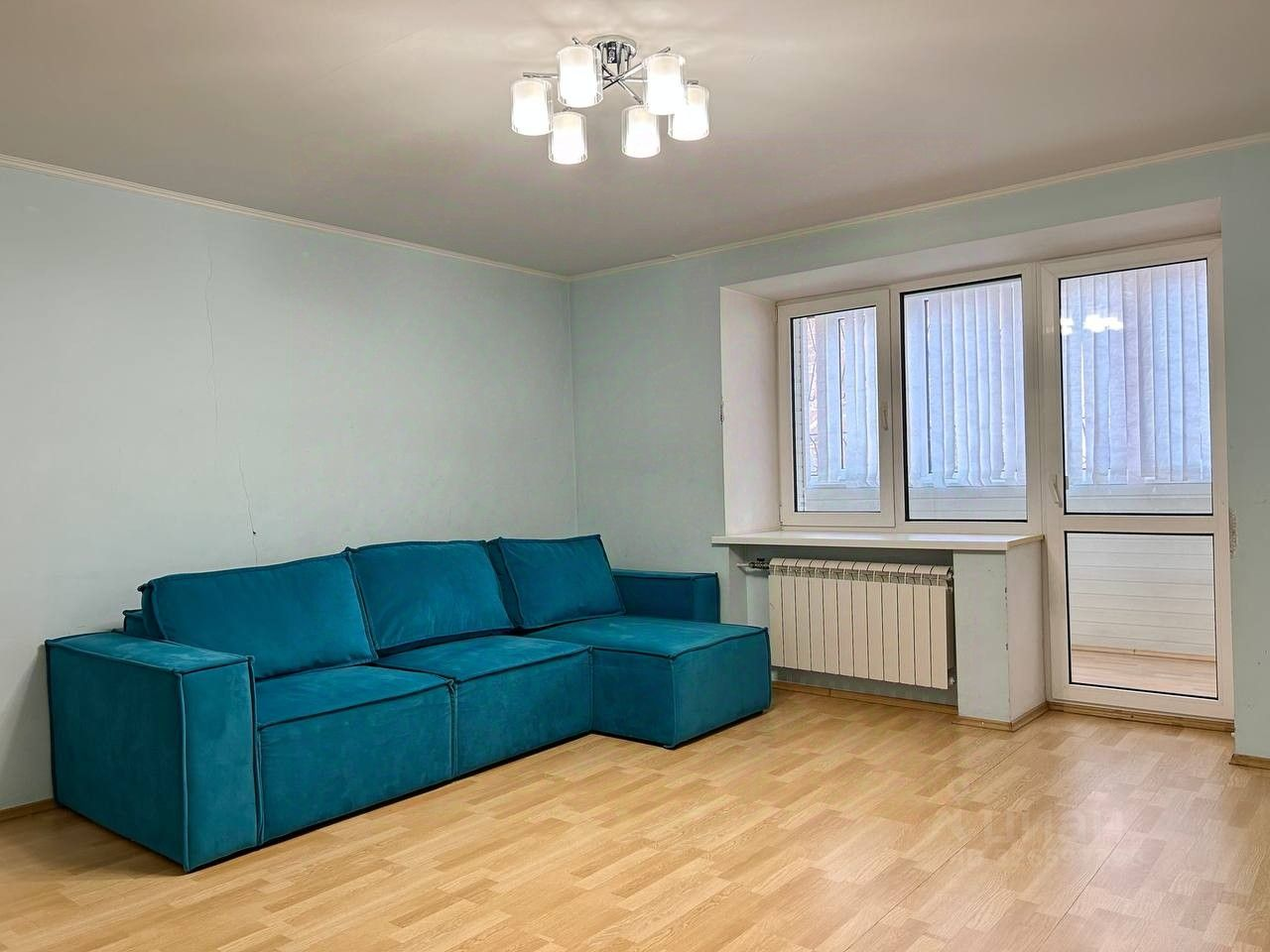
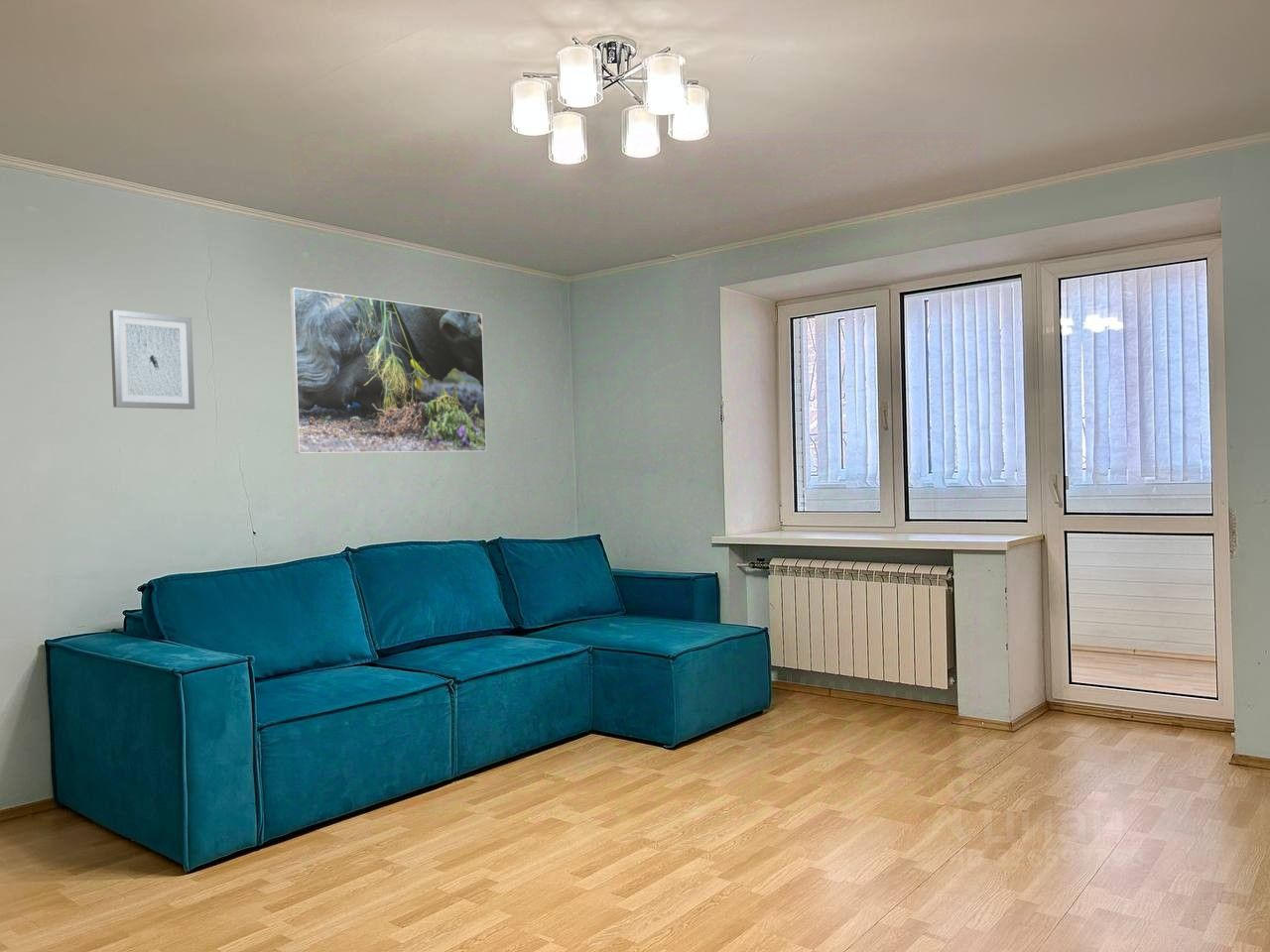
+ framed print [289,287,487,454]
+ wall art [109,308,195,411]
